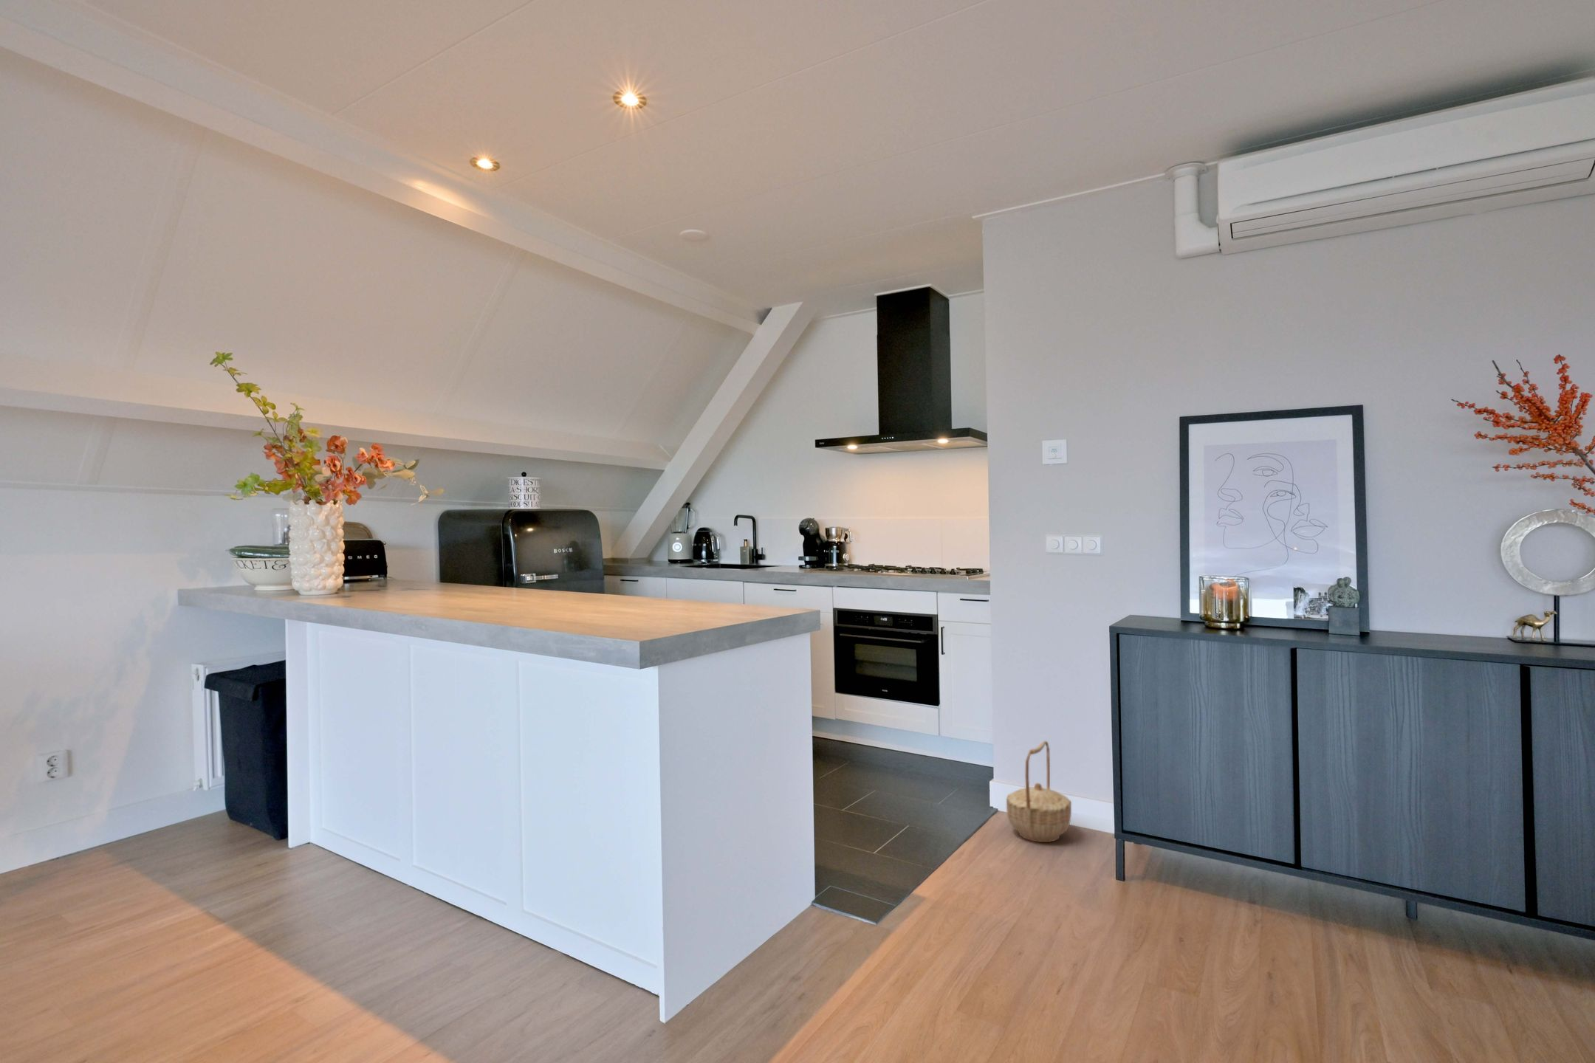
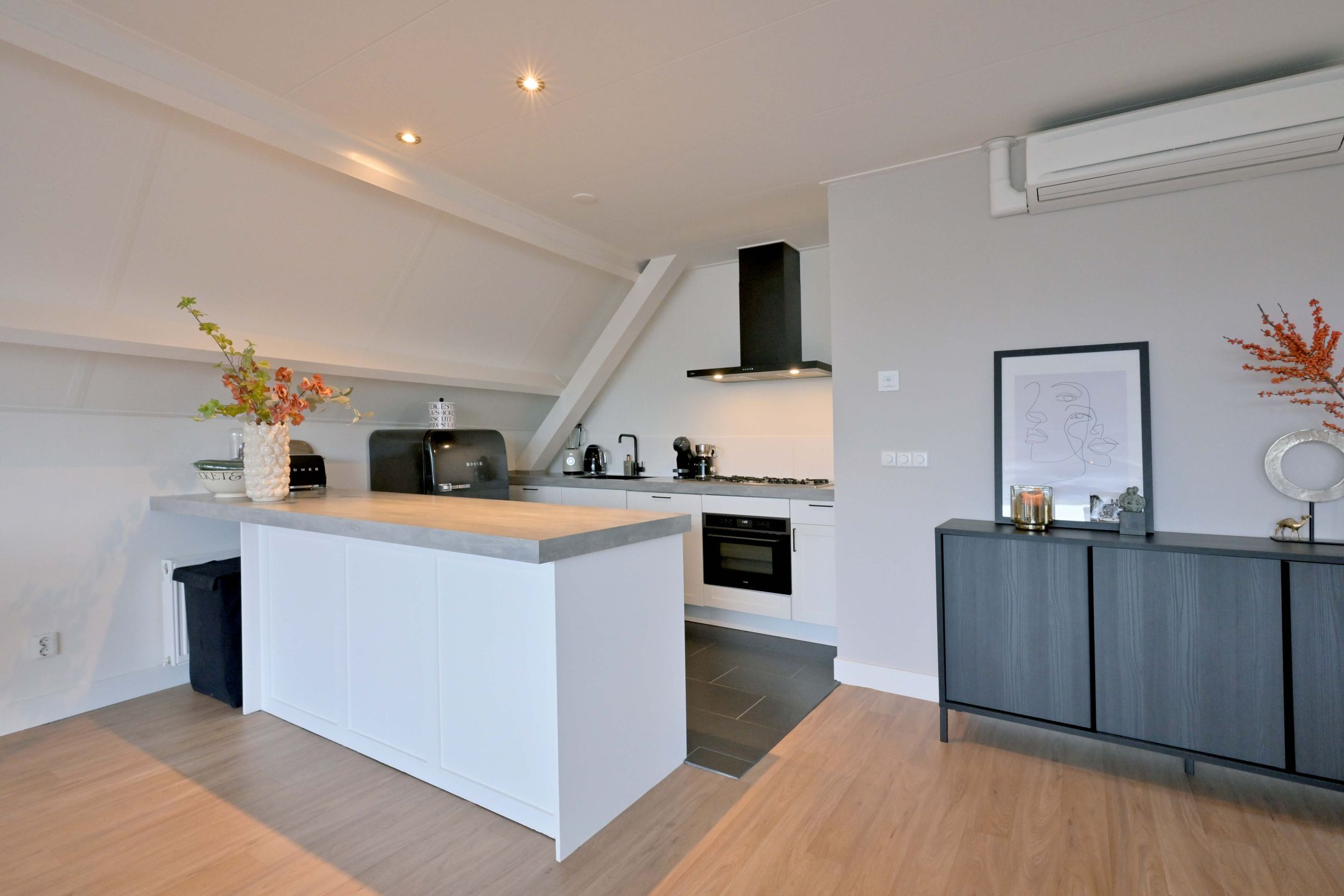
- basket [1005,740,1072,844]
